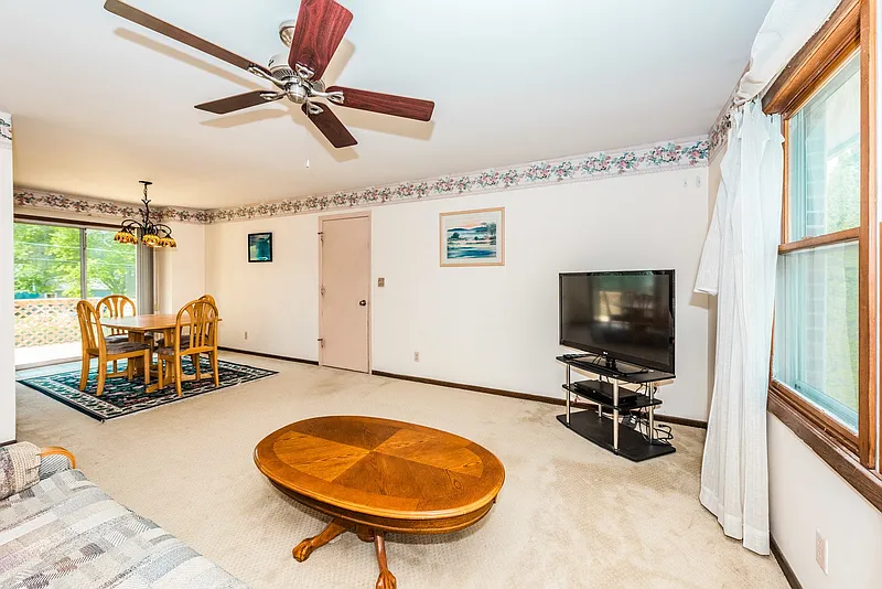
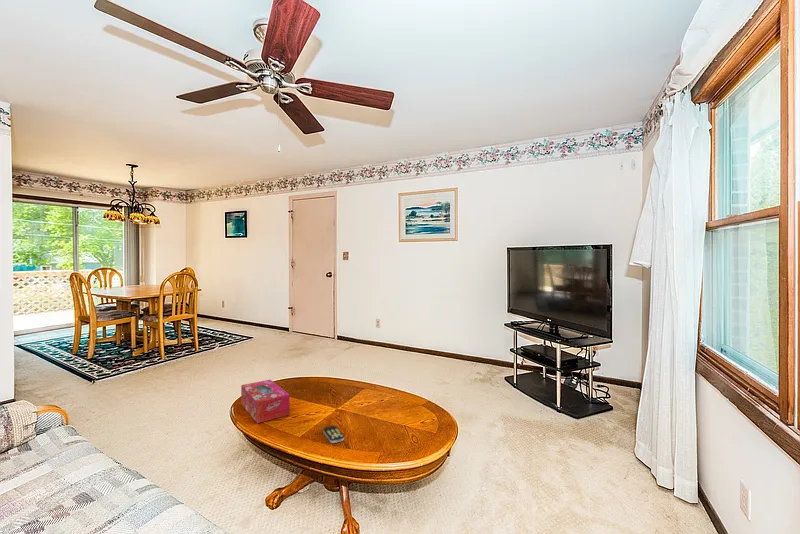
+ tissue box [240,379,290,424]
+ remote control [322,425,345,444]
